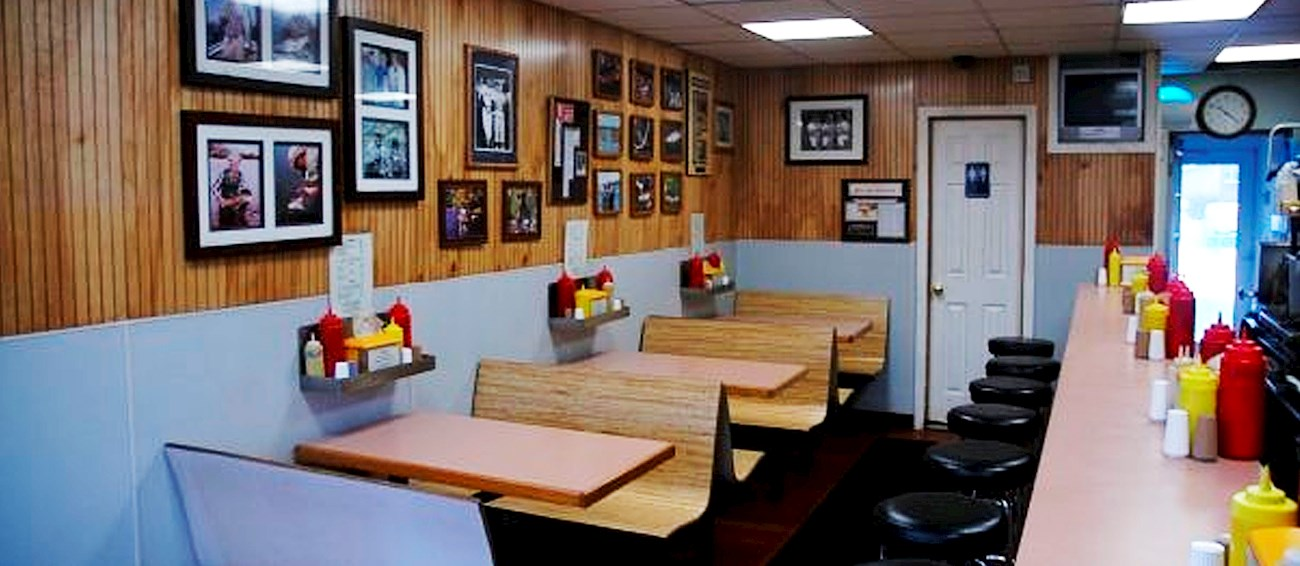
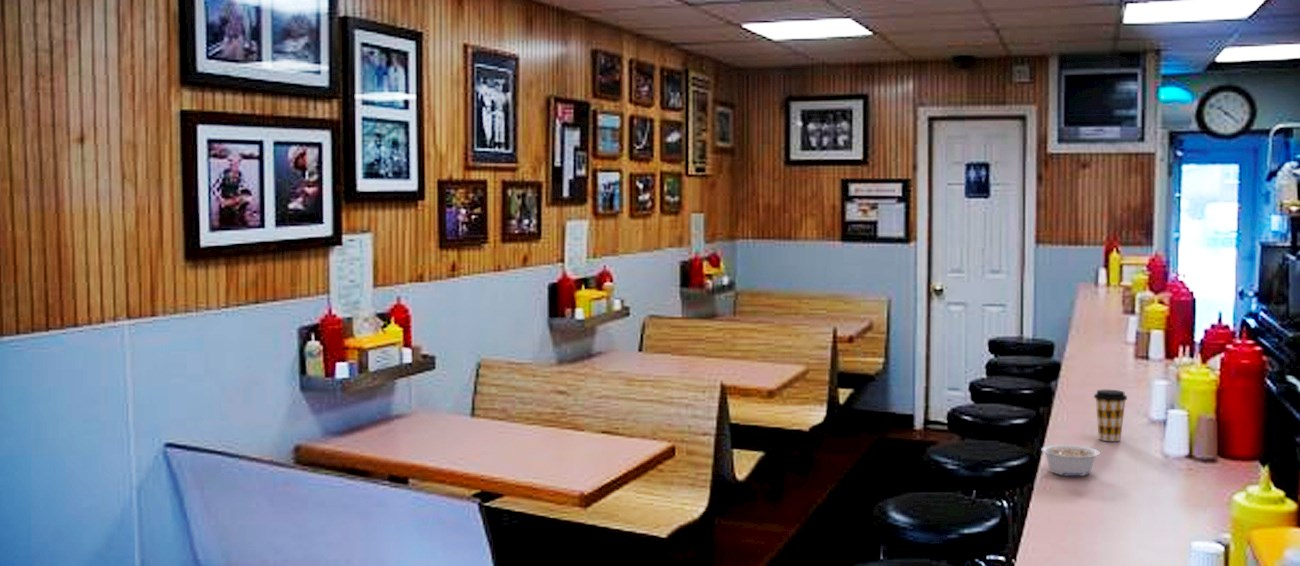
+ coffee cup [1093,389,1128,442]
+ legume [1040,444,1101,477]
